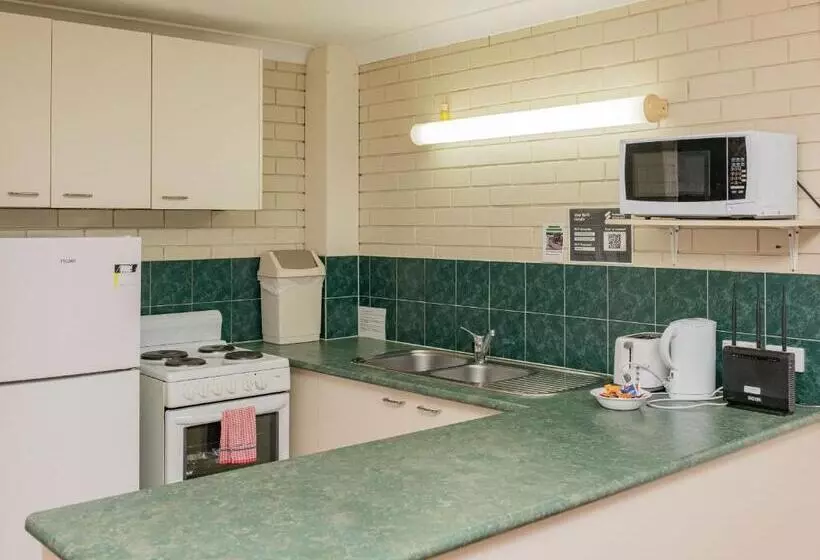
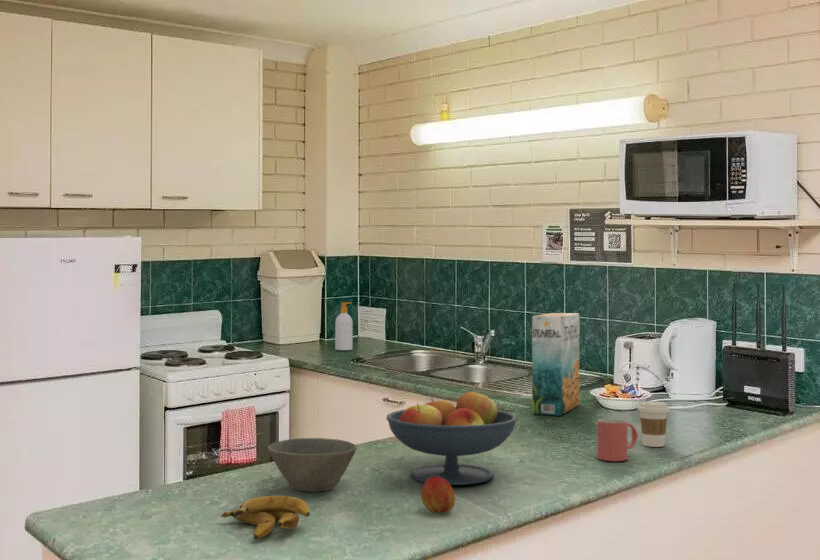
+ banana [220,495,311,540]
+ fruit bowl [385,389,519,486]
+ soap bottle [334,301,354,351]
+ mug [596,418,639,462]
+ coffee cup [636,401,671,448]
+ bowl [267,437,358,493]
+ peach [420,476,456,514]
+ cereal box [531,312,580,417]
